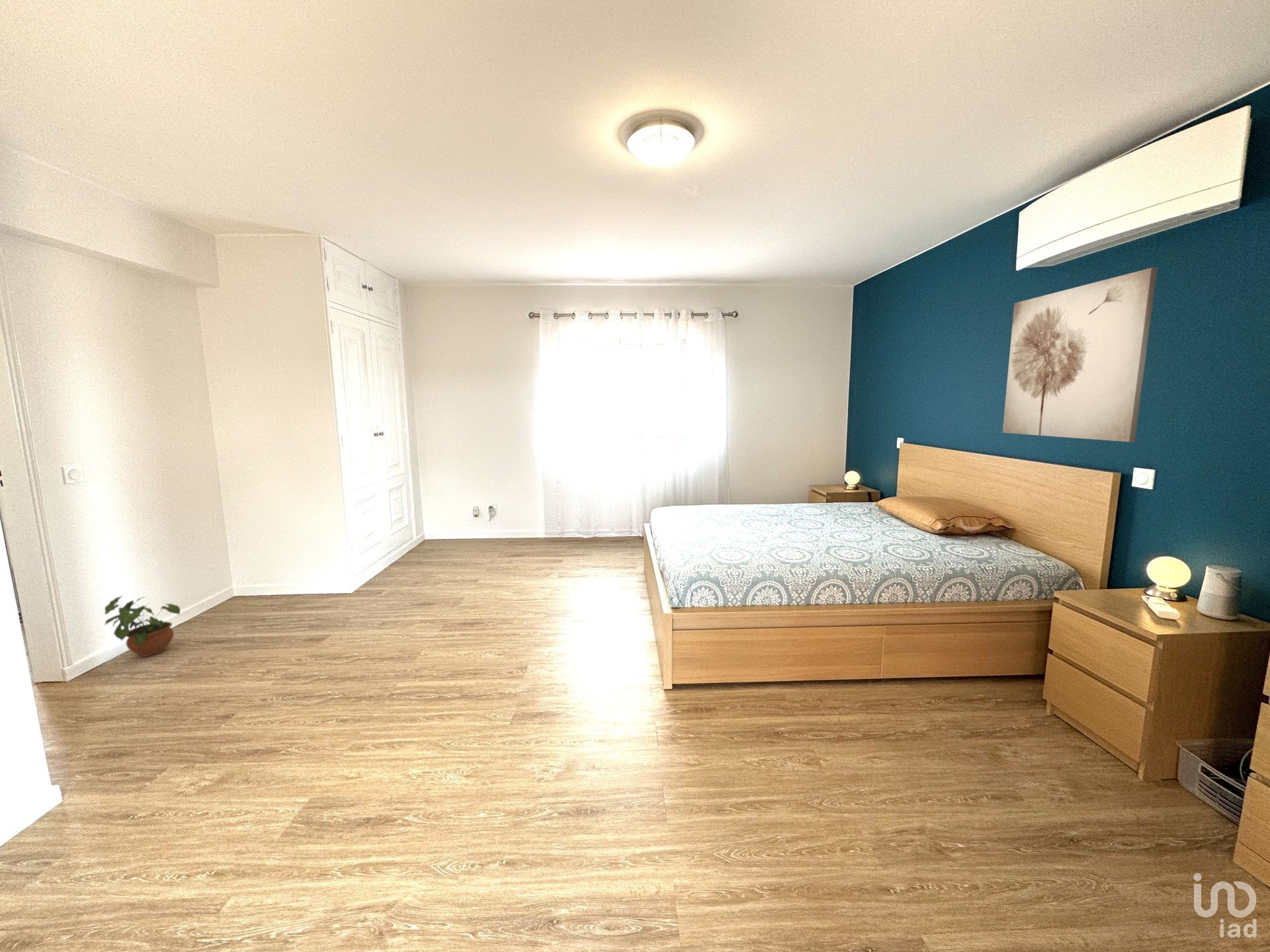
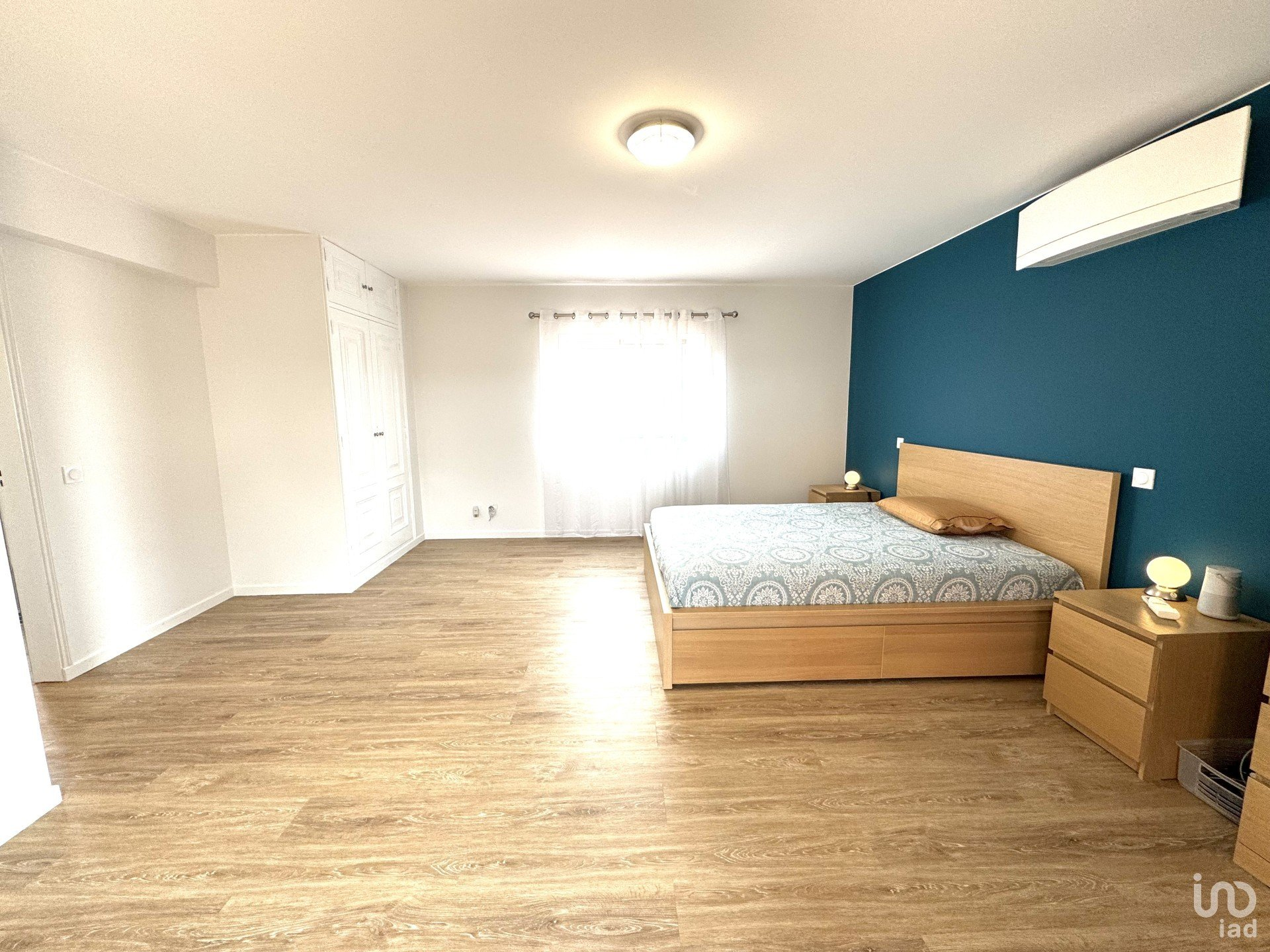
- wall art [1002,267,1158,442]
- potted plant [103,595,181,657]
